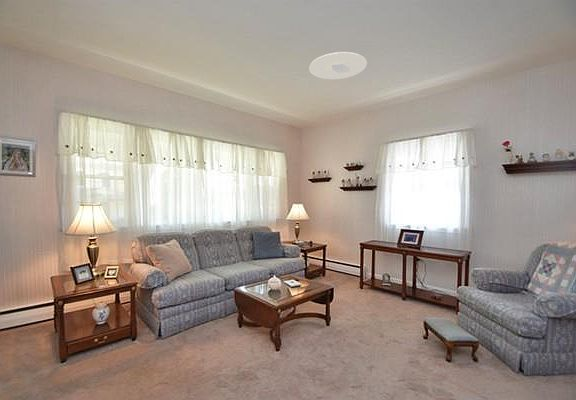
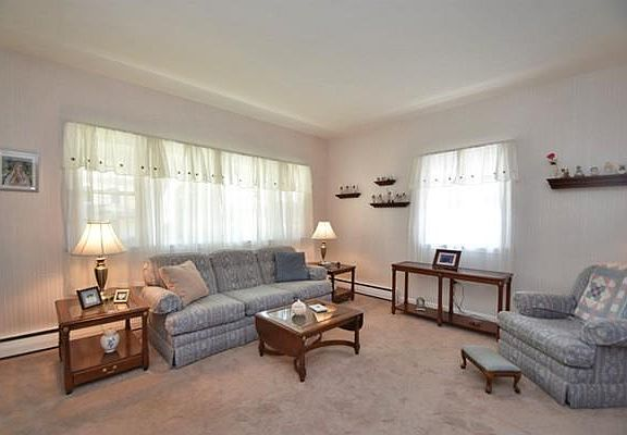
- ceiling light [308,51,368,80]
